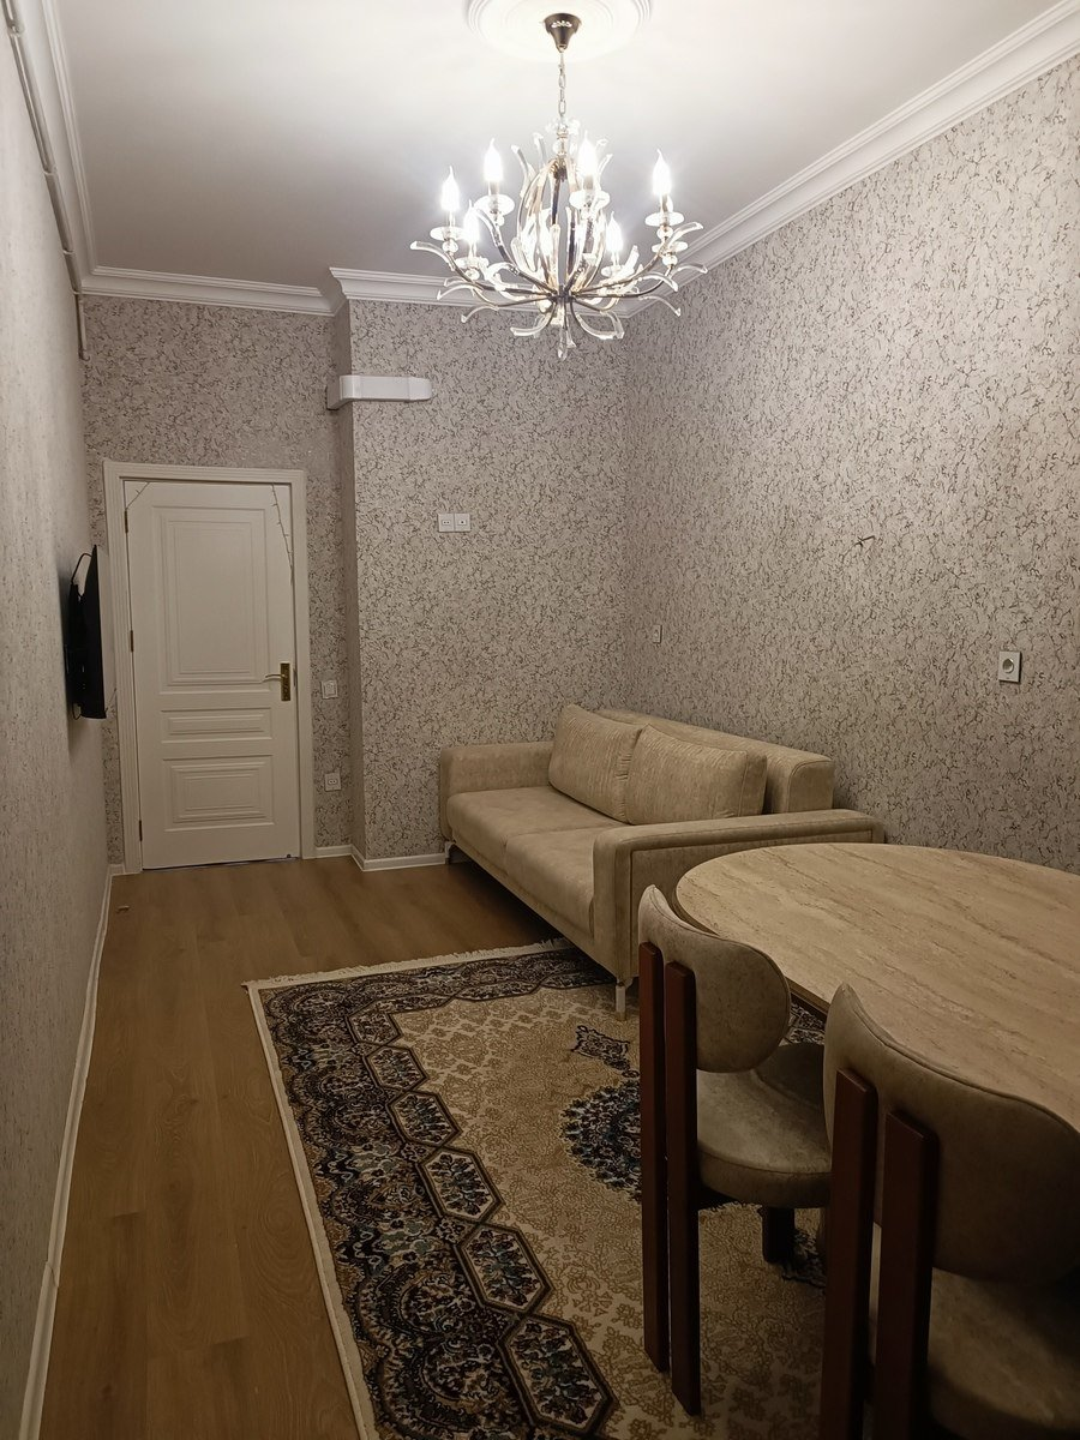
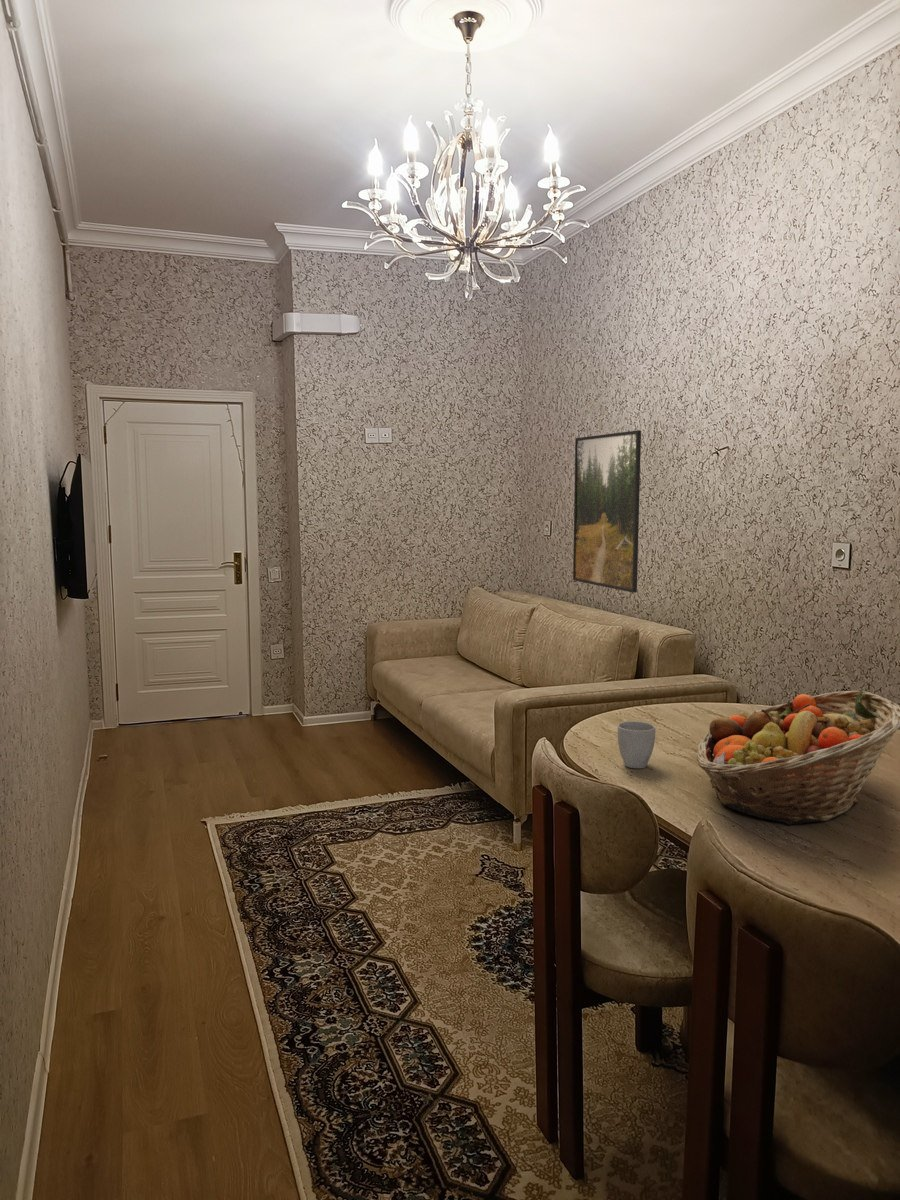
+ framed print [572,429,642,594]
+ fruit basket [696,690,900,826]
+ mug [617,720,656,769]
